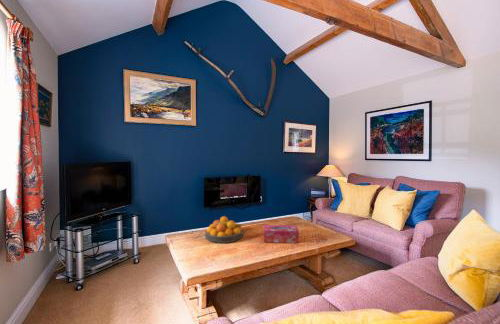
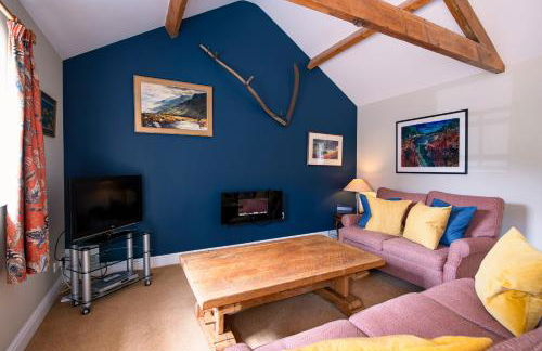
- tissue box [263,224,300,244]
- fruit bowl [204,215,245,244]
